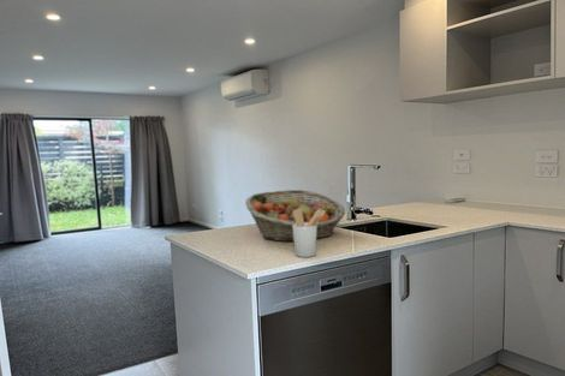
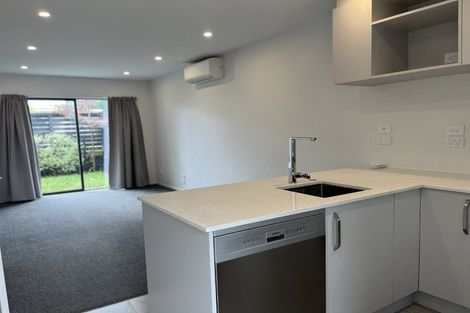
- utensil holder [292,209,326,258]
- fruit basket [244,189,346,243]
